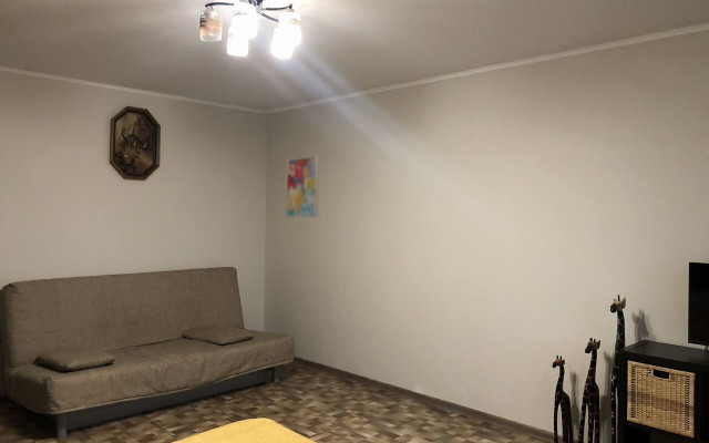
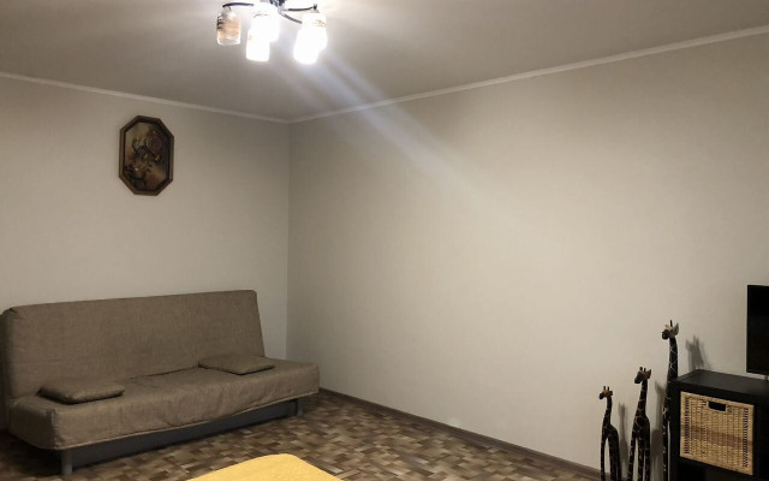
- wall art [285,155,320,218]
